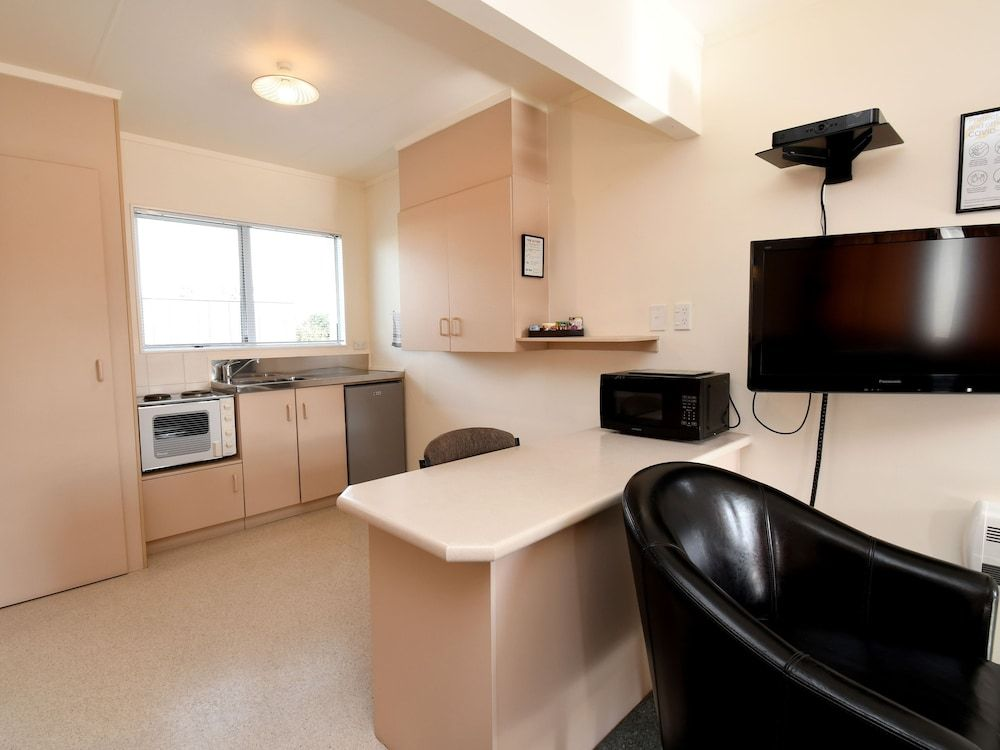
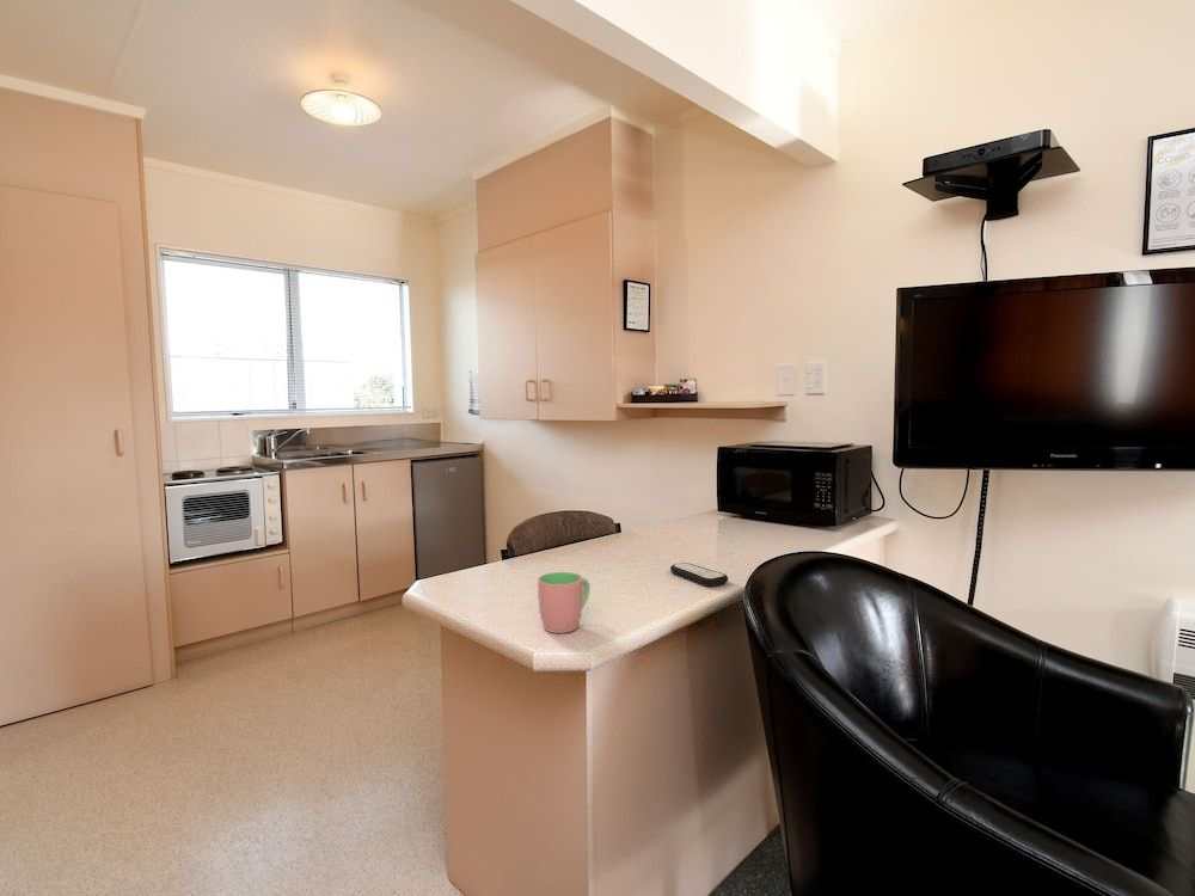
+ cup [537,571,592,634]
+ remote control [669,561,729,588]
